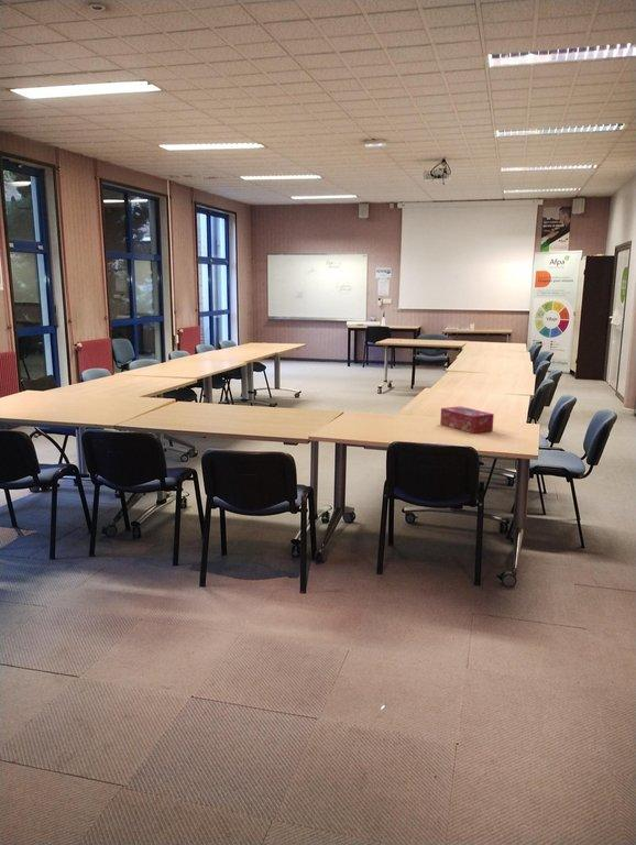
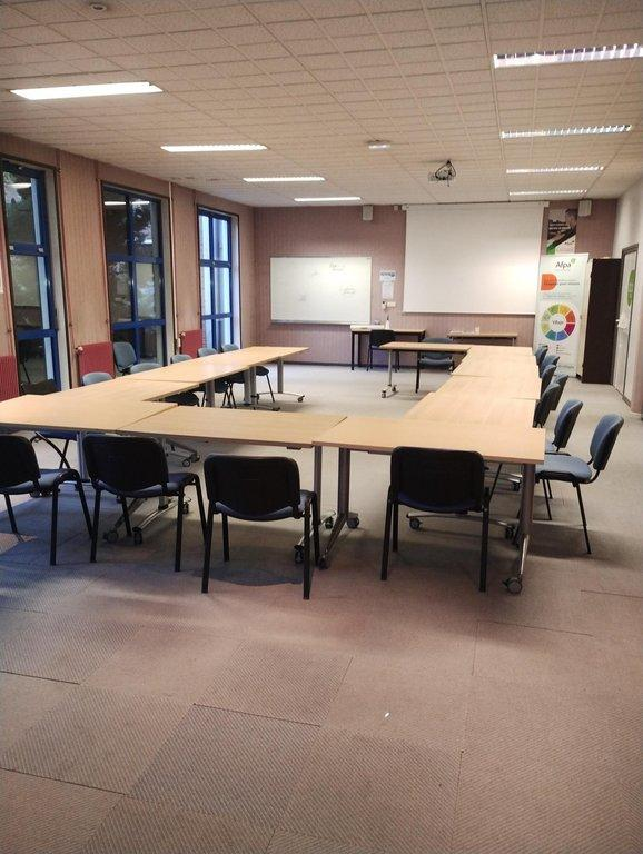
- tissue box [439,405,495,435]
